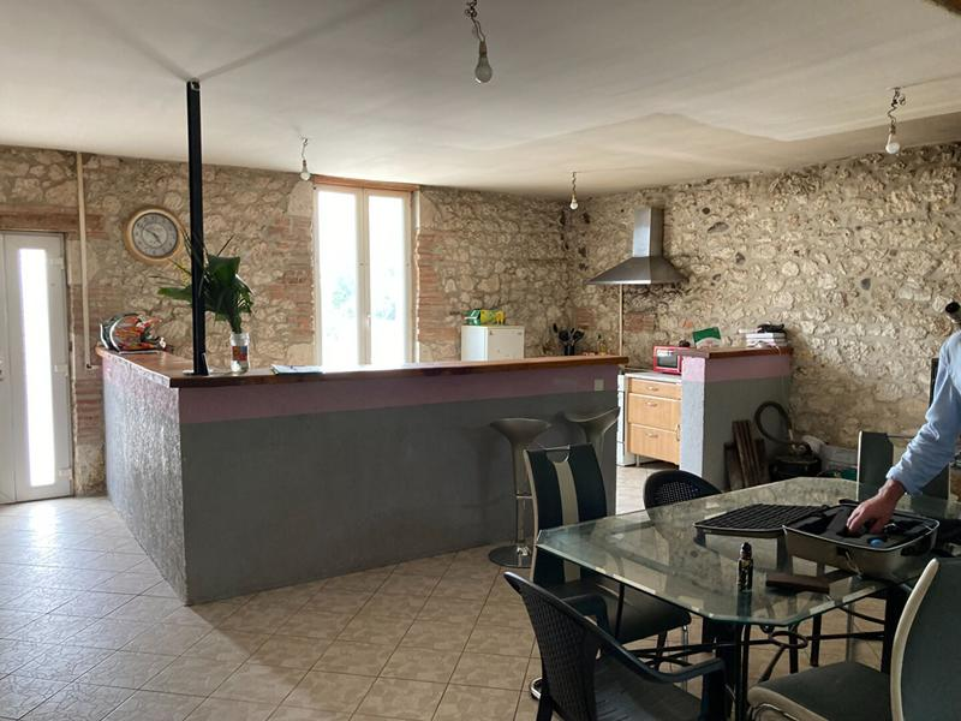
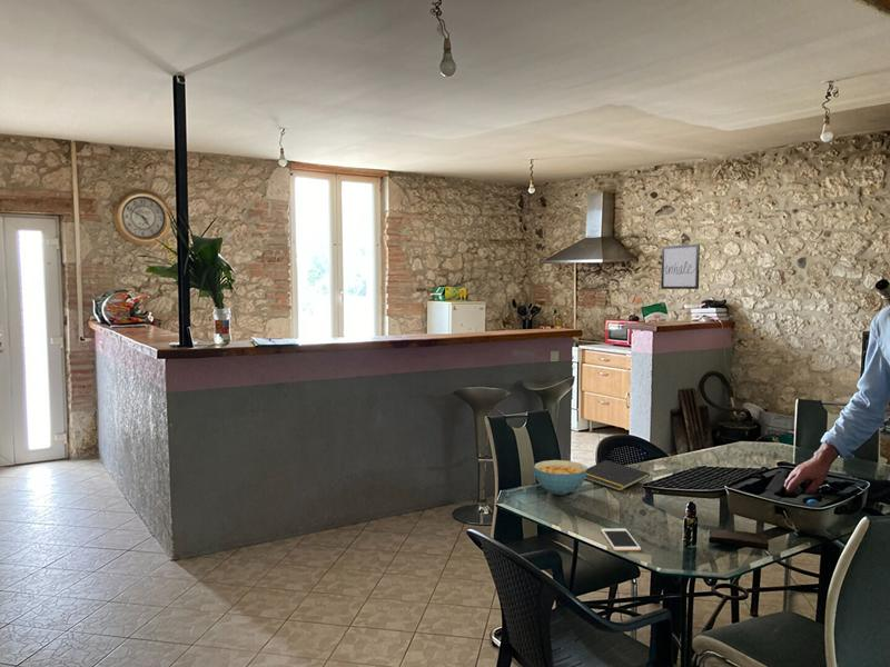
+ cell phone [600,528,642,551]
+ cereal bowl [533,459,587,496]
+ notepad [584,459,651,492]
+ wall art [660,243,701,290]
